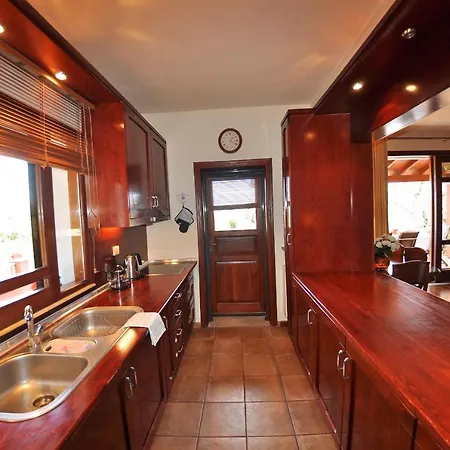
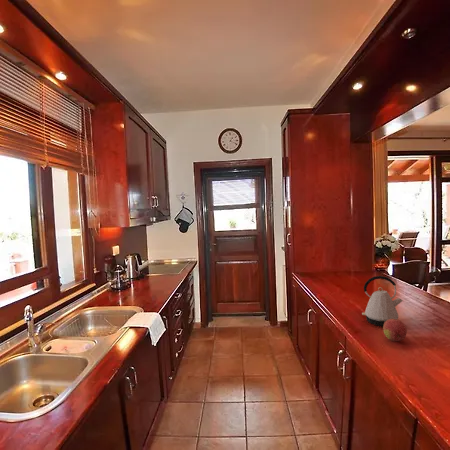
+ fruit [382,318,408,342]
+ kettle [361,275,404,327]
